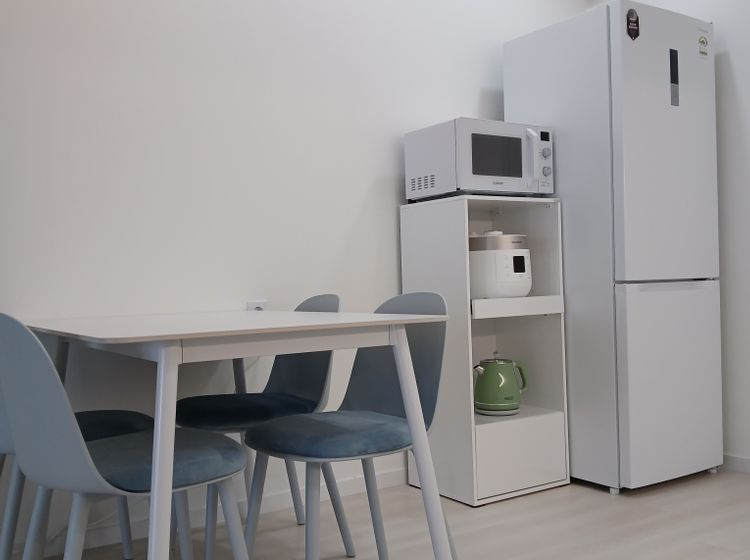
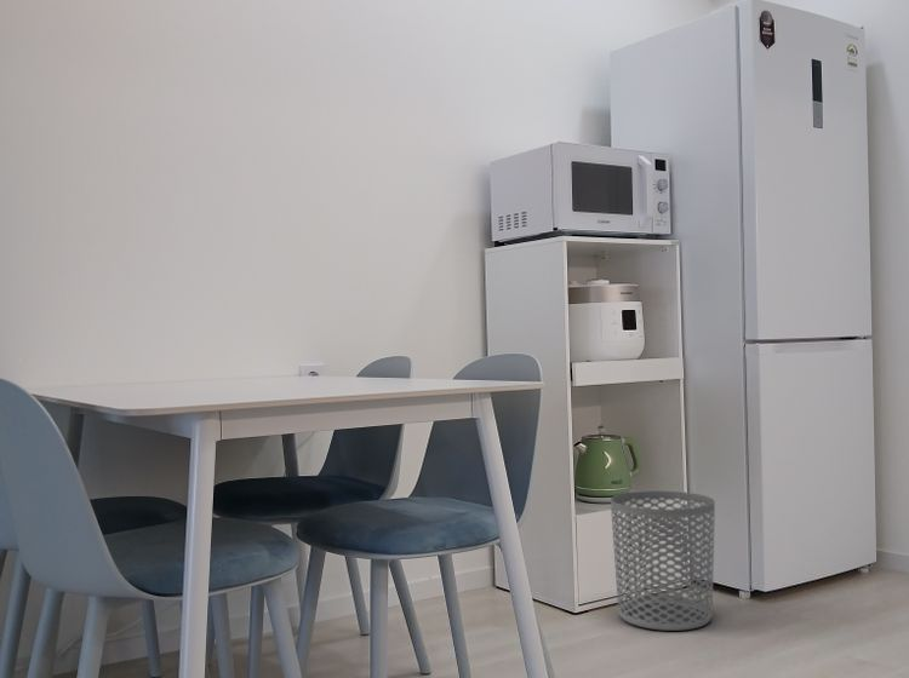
+ waste bin [610,489,716,632]
